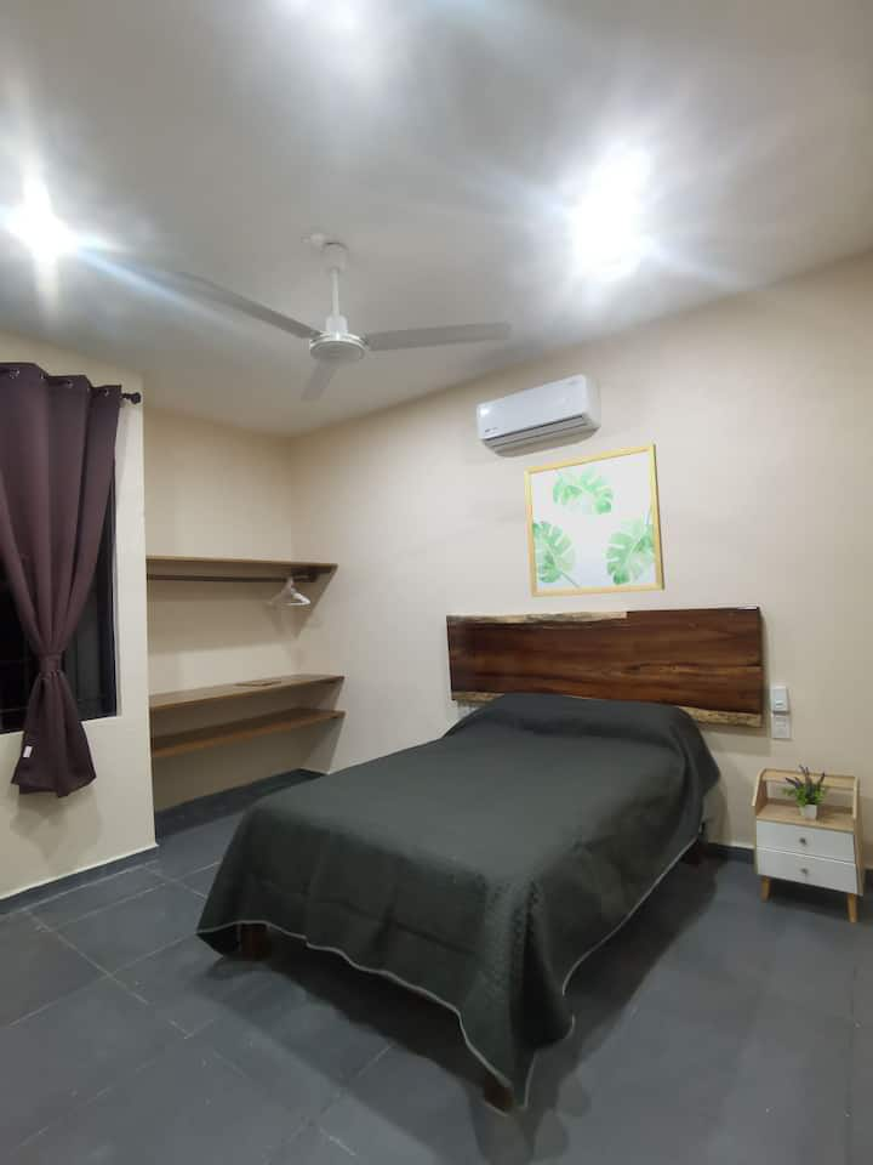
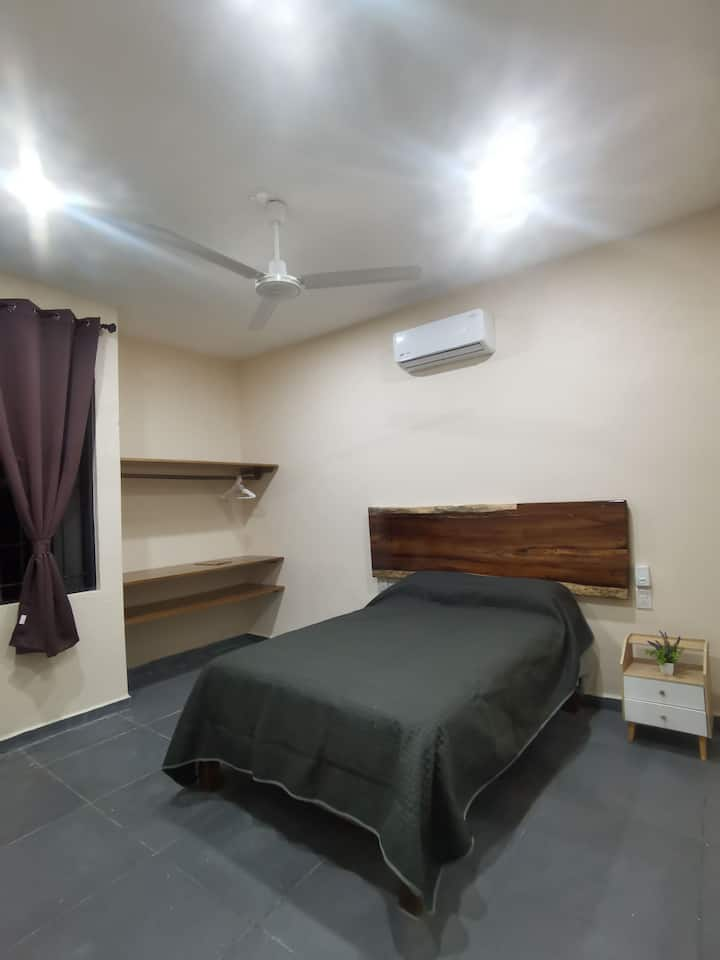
- wall art [524,442,666,598]
